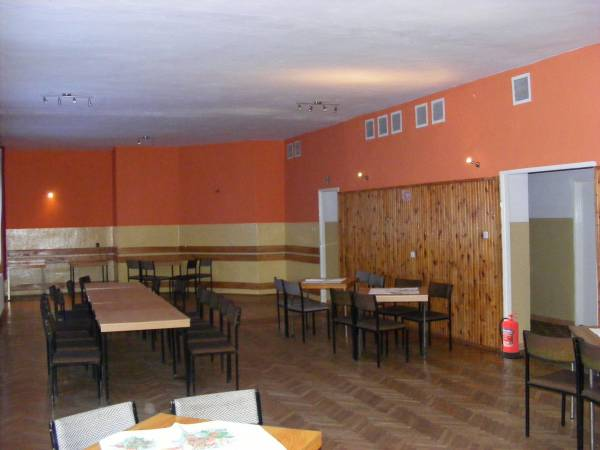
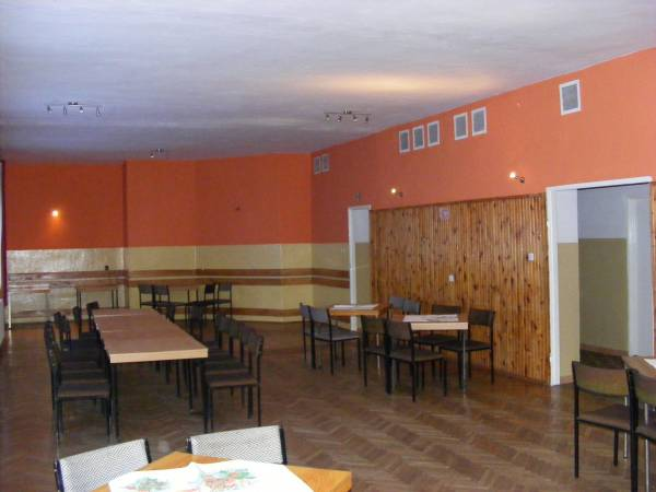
- fire extinguisher [498,312,521,359]
